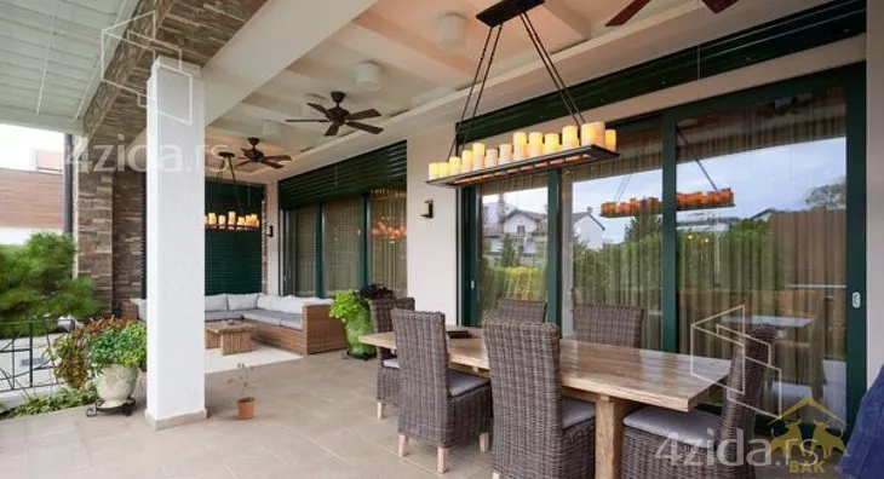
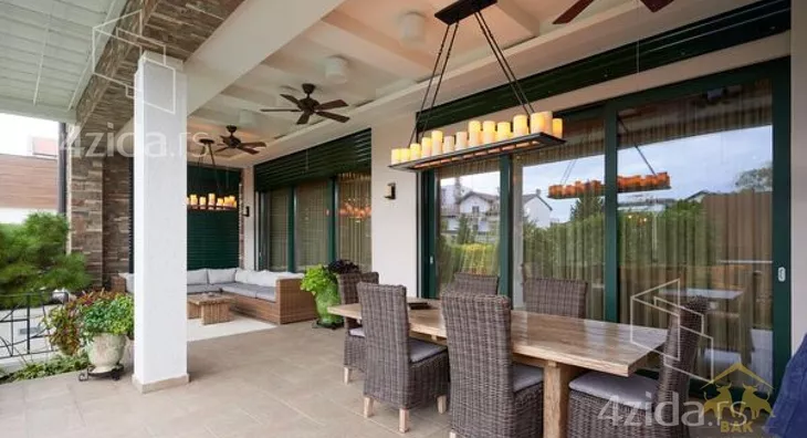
- potted plant [226,362,258,421]
